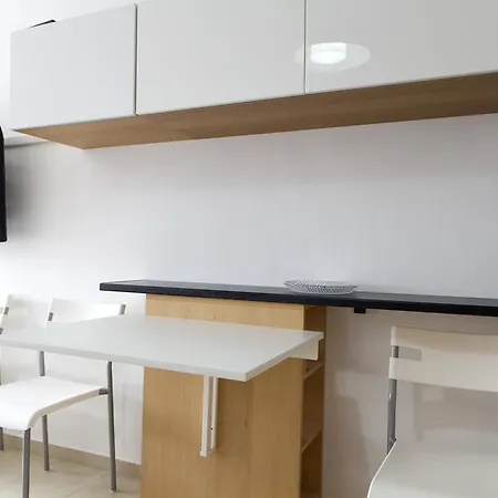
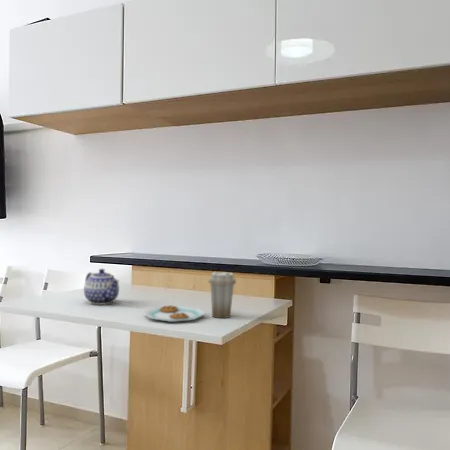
+ teapot [83,268,120,306]
+ plate [143,271,237,323]
